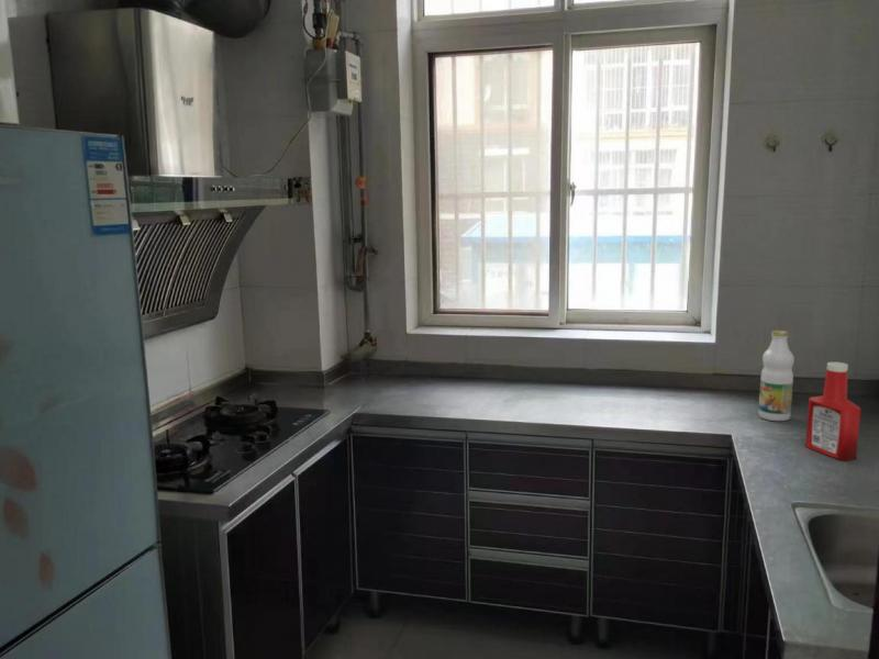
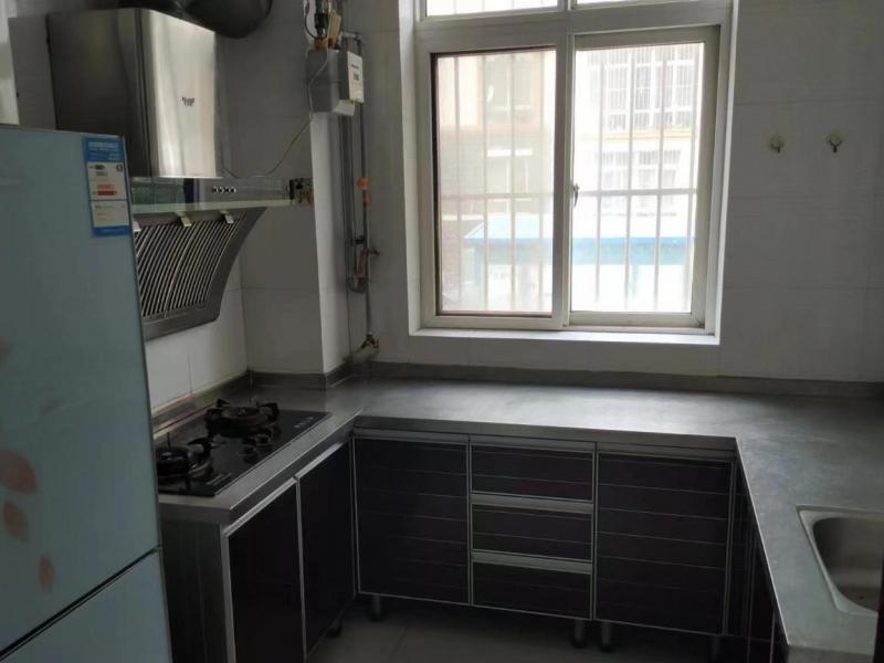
- soap bottle [804,361,861,461]
- bottle [757,330,795,422]
